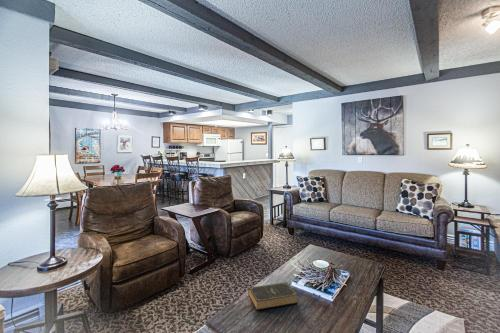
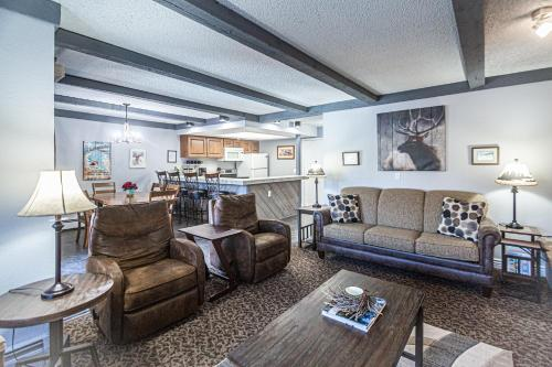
- book [247,281,299,311]
